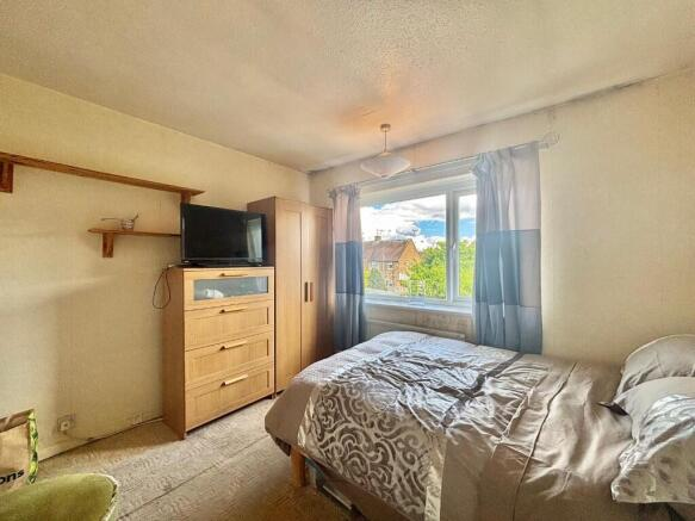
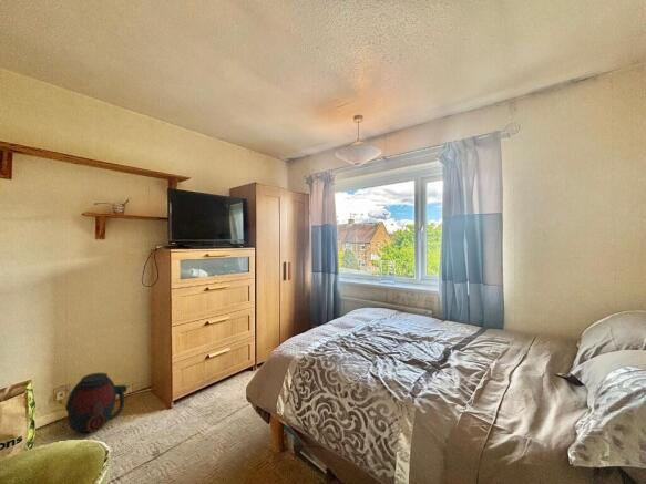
+ helmet [64,372,127,433]
